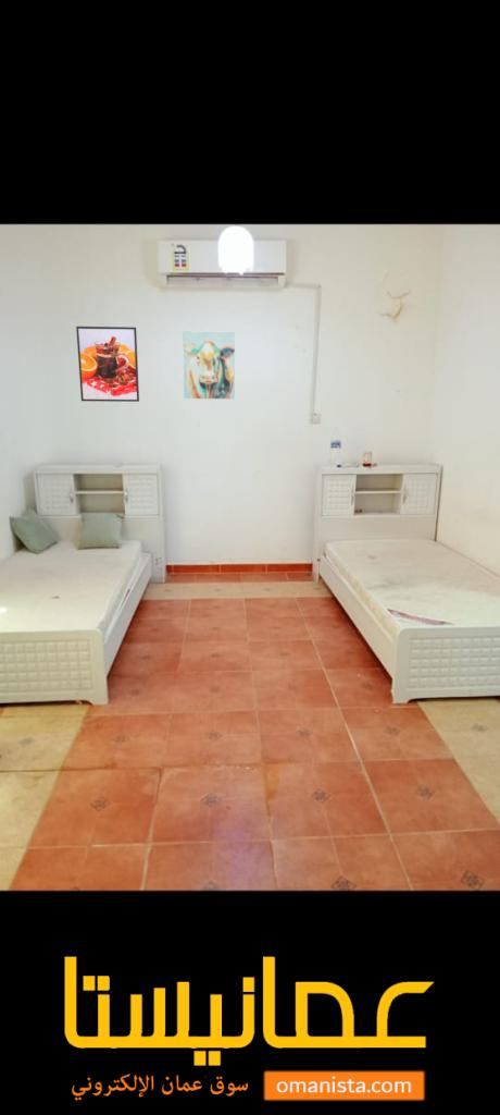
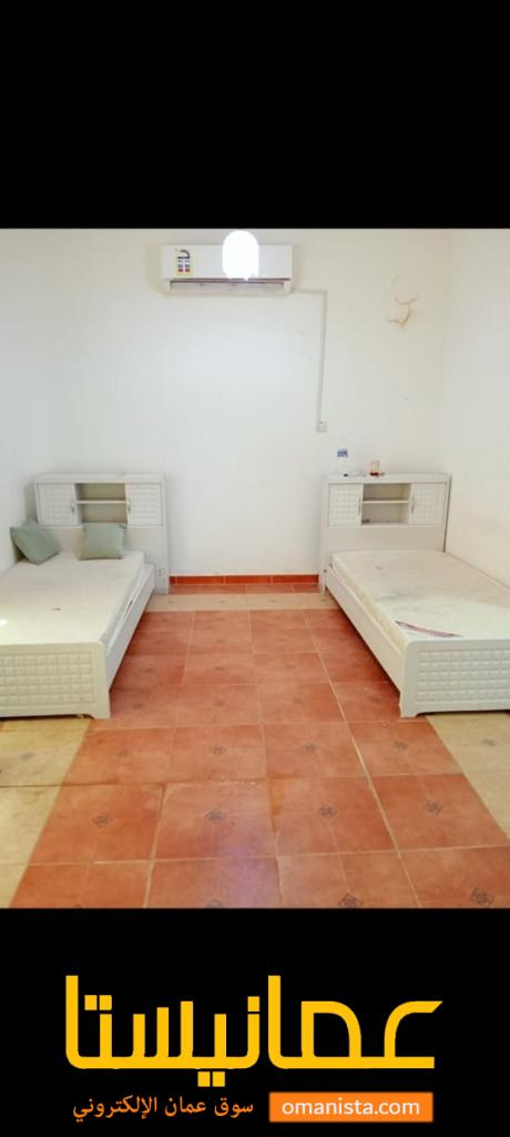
- wall art [182,330,236,400]
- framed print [75,326,140,403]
